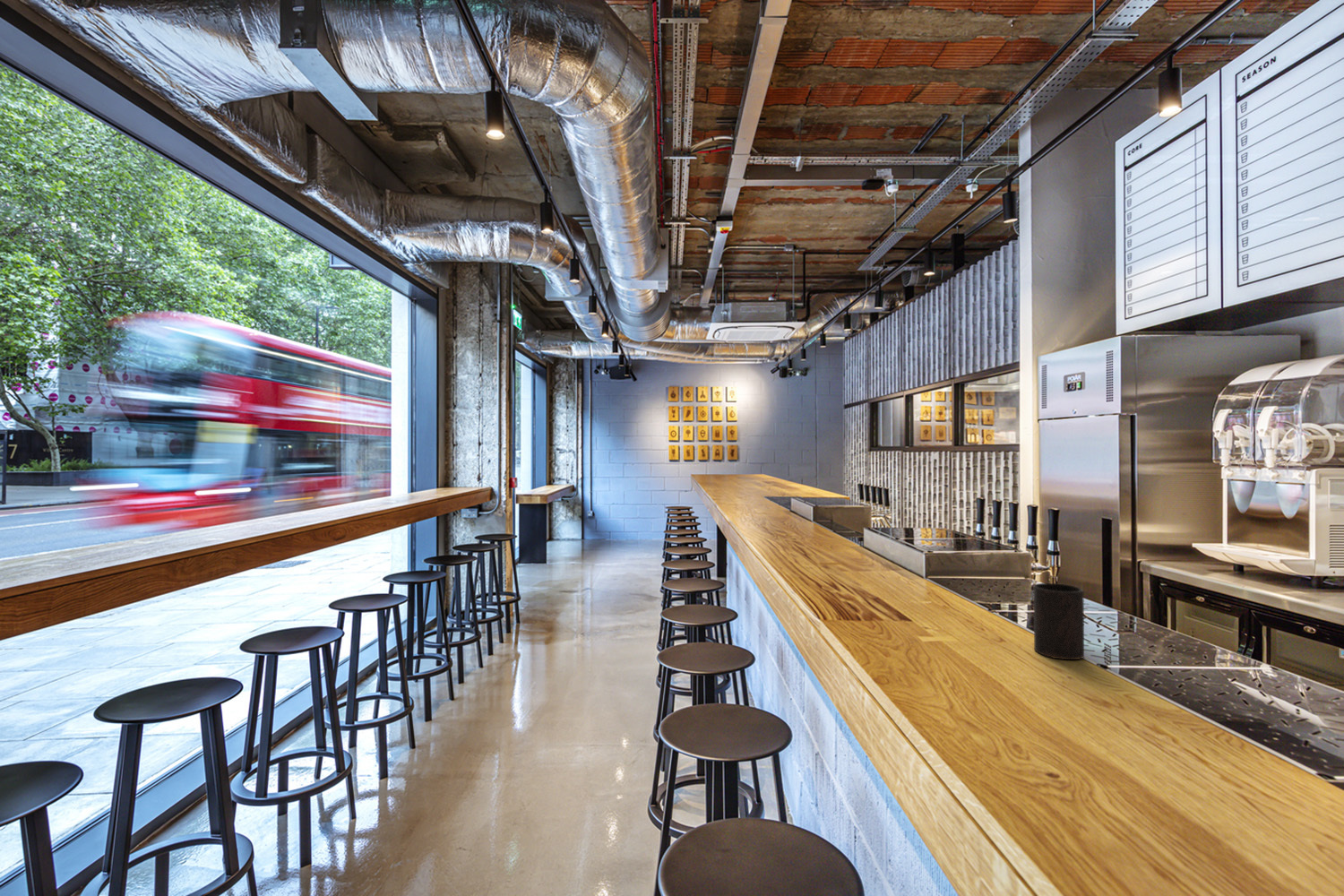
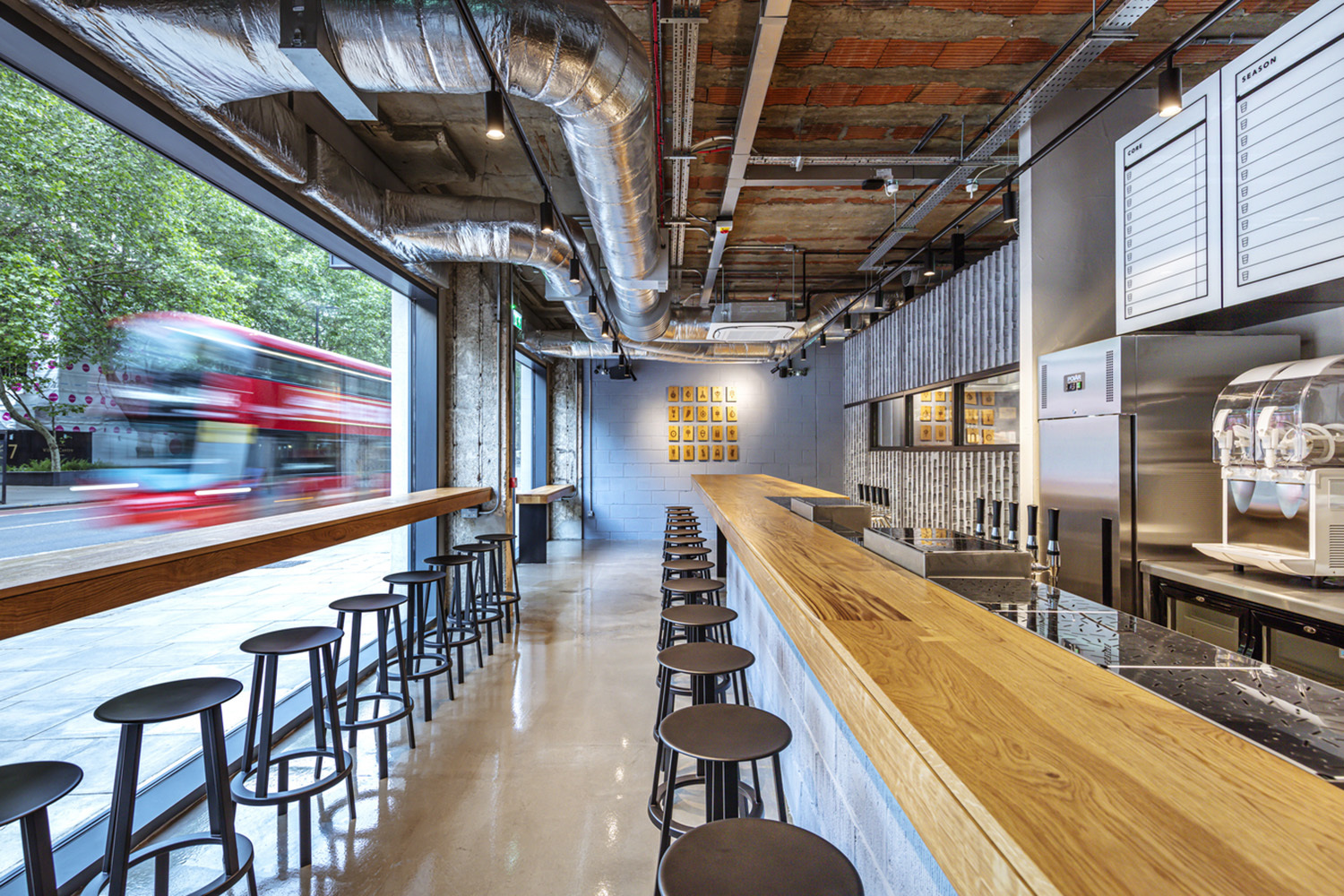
- cup [1033,582,1085,660]
